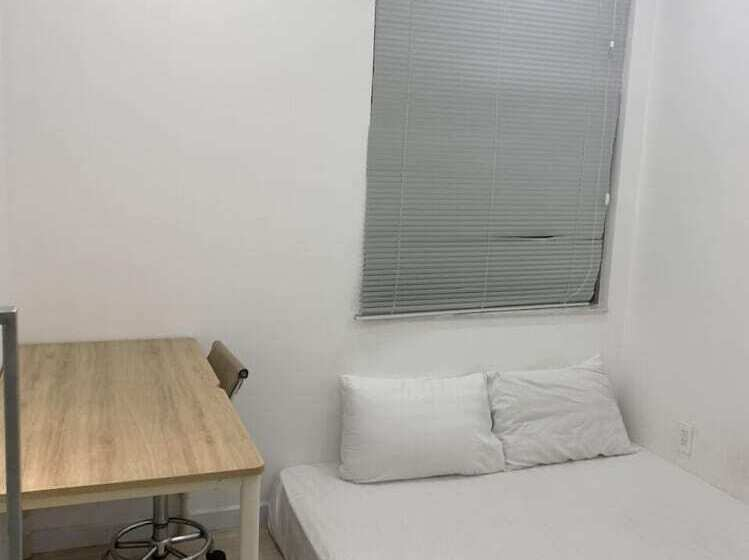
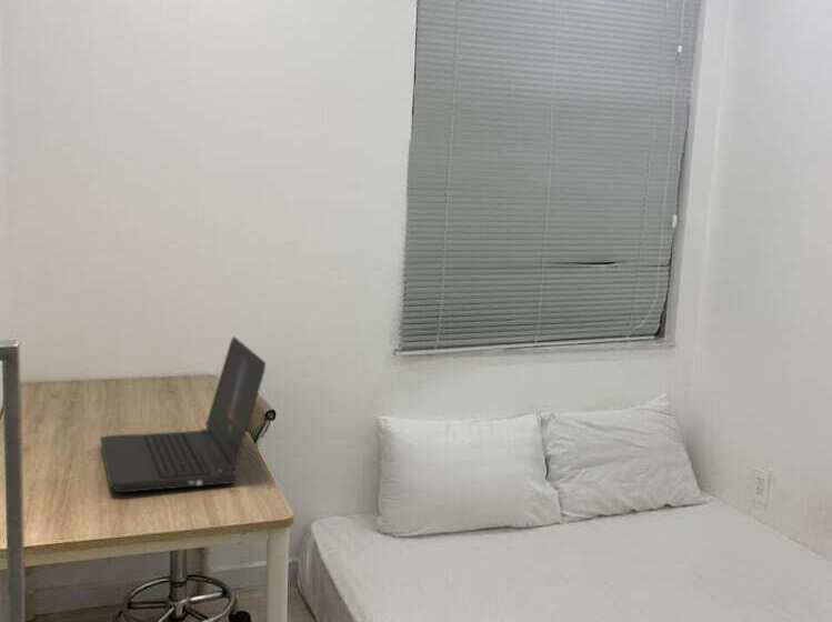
+ laptop computer [99,335,267,493]
